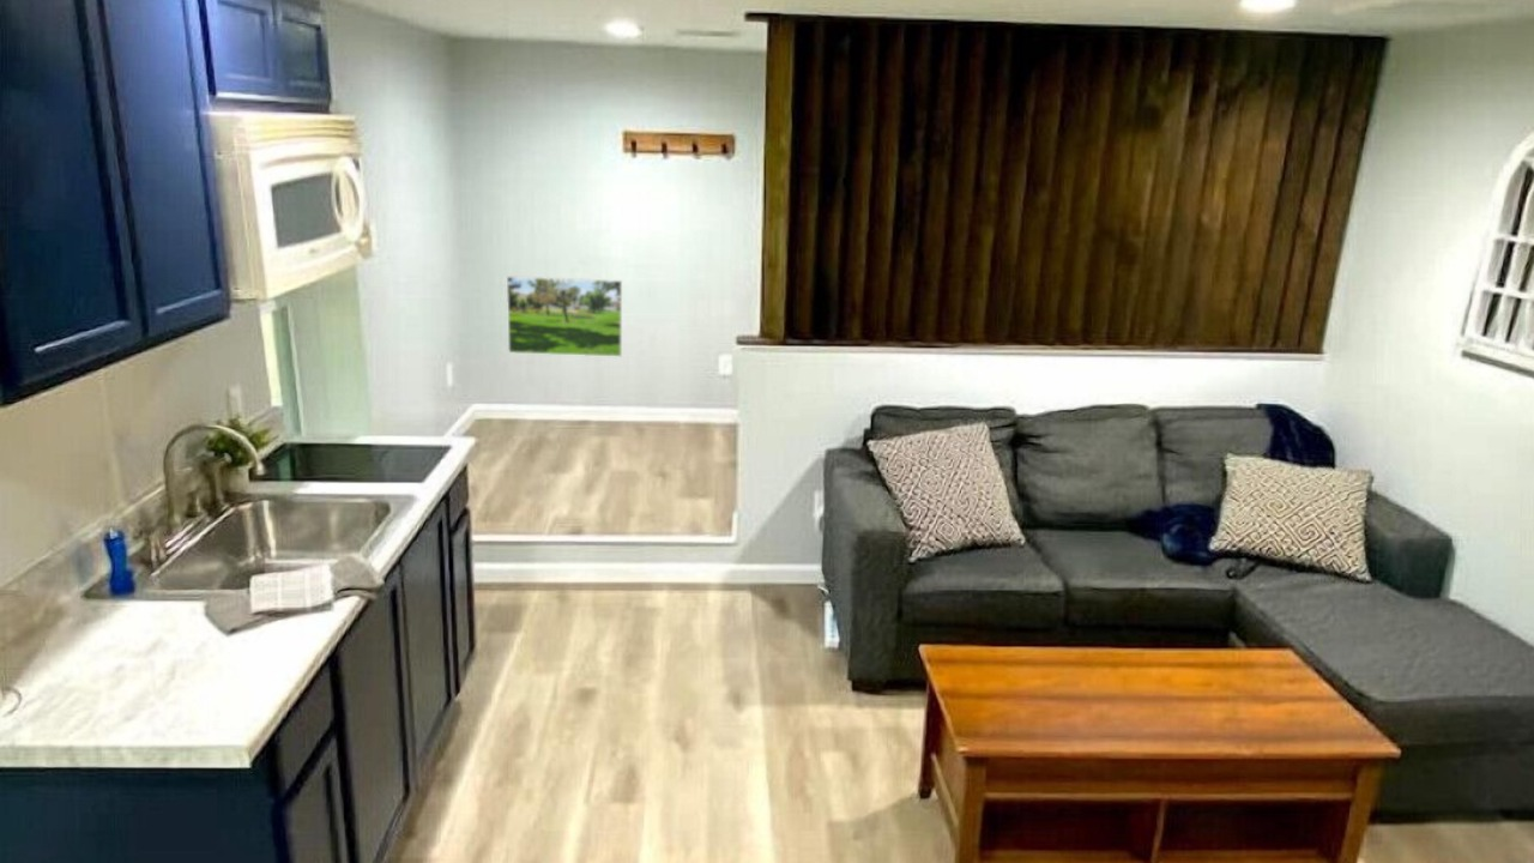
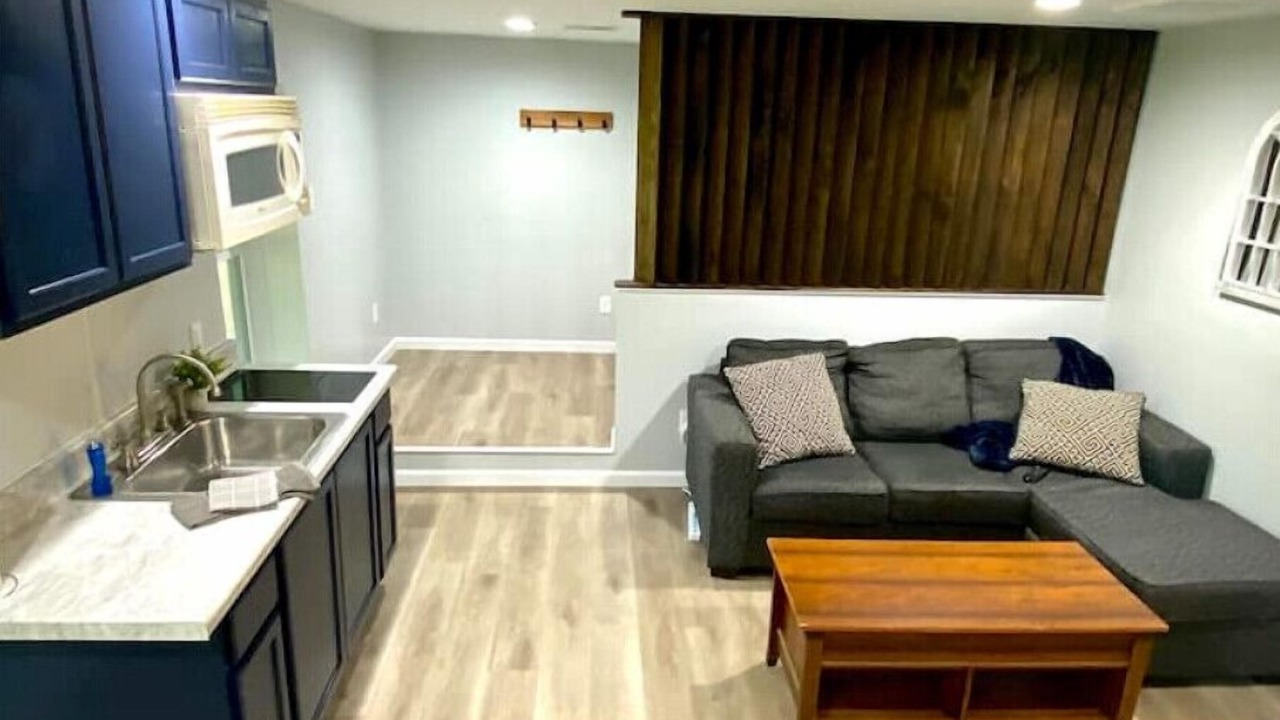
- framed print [506,274,623,357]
